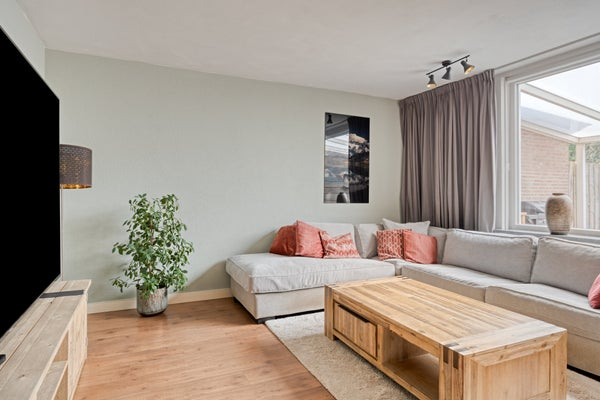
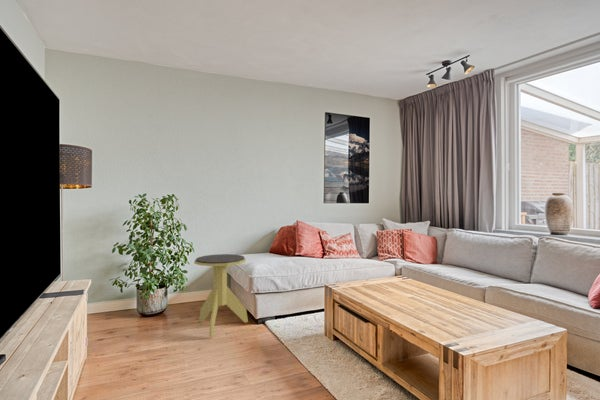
+ side table [193,253,249,339]
